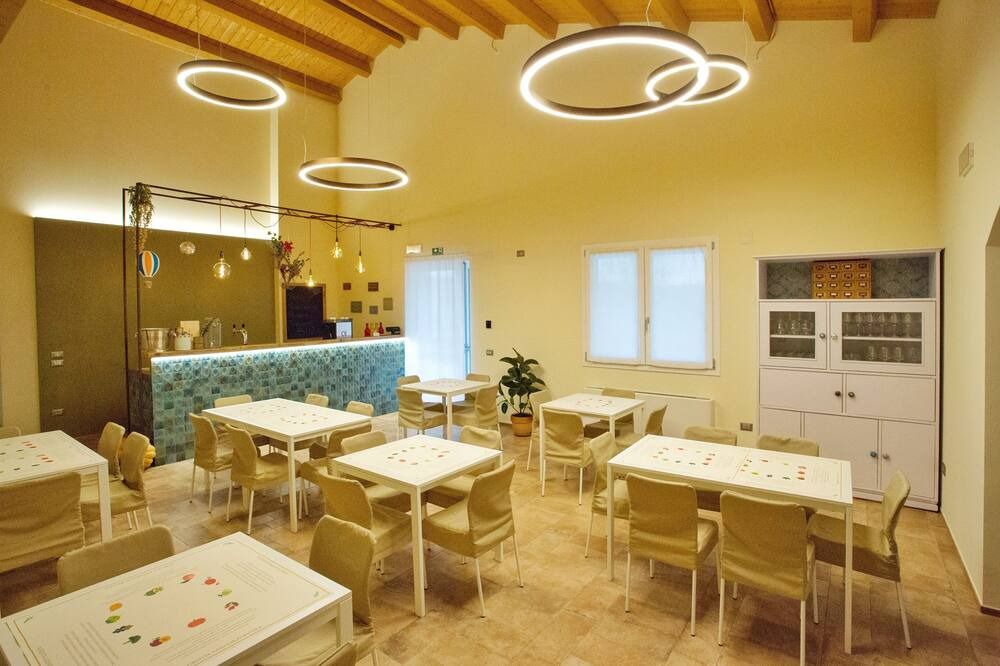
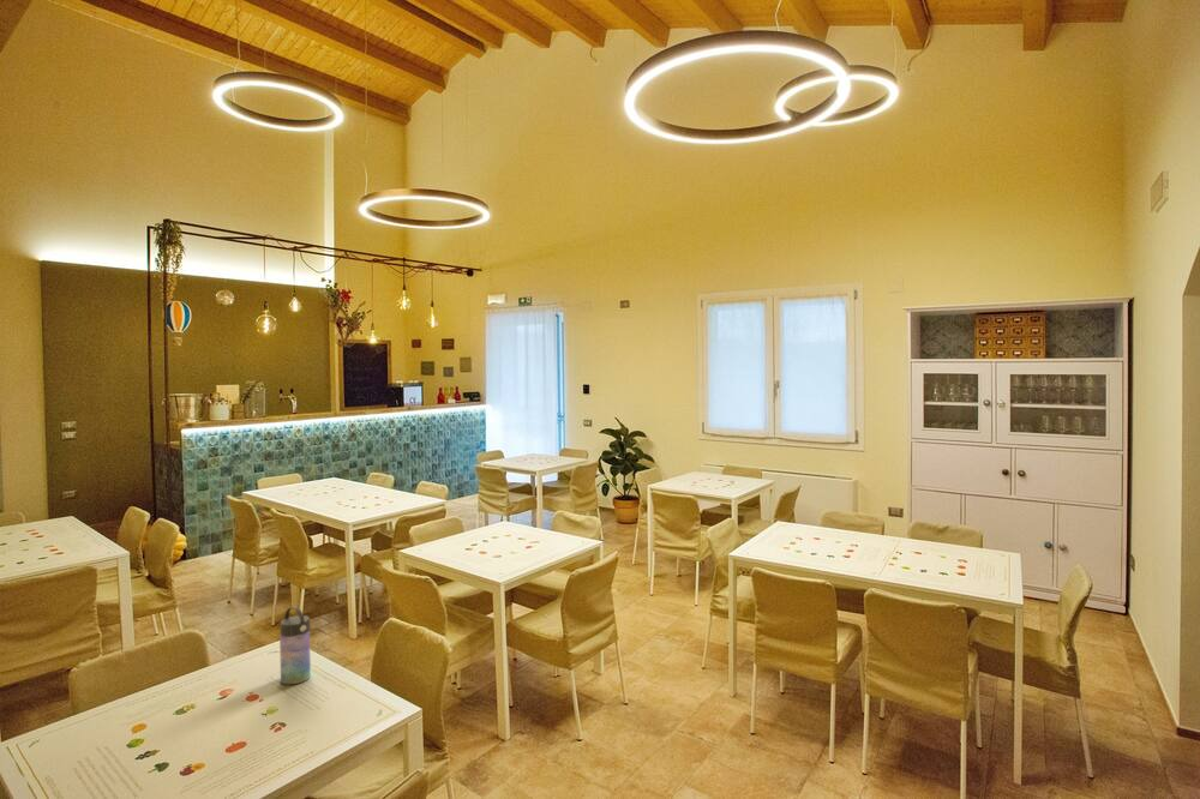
+ water bottle [278,605,312,685]
